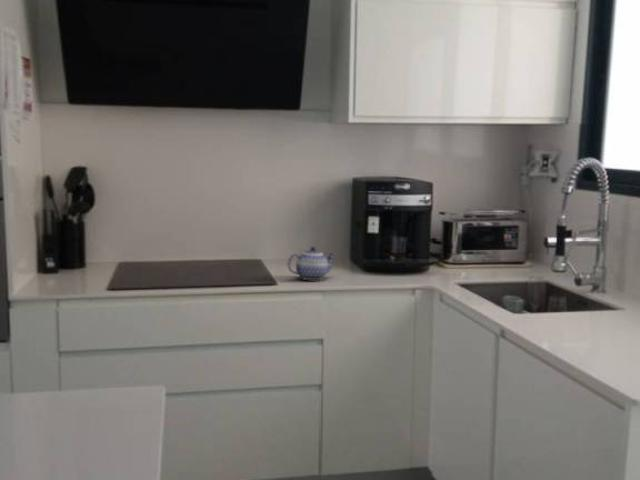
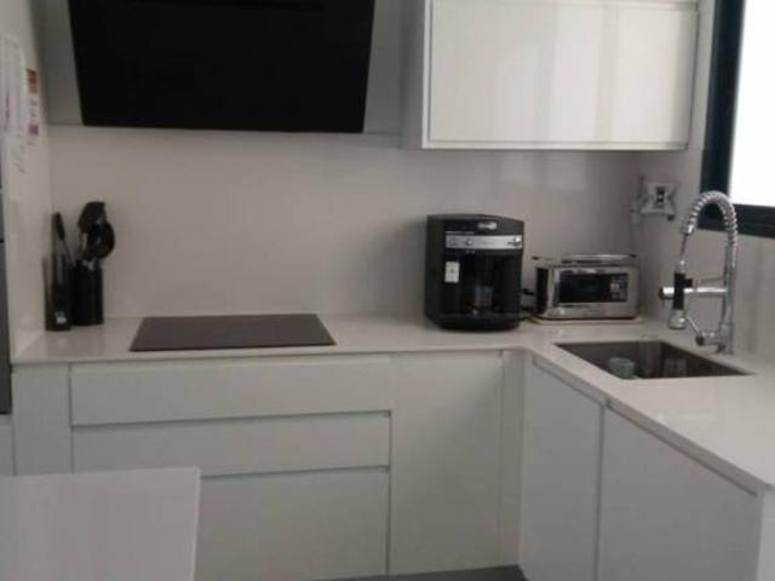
- teapot [287,246,336,281]
